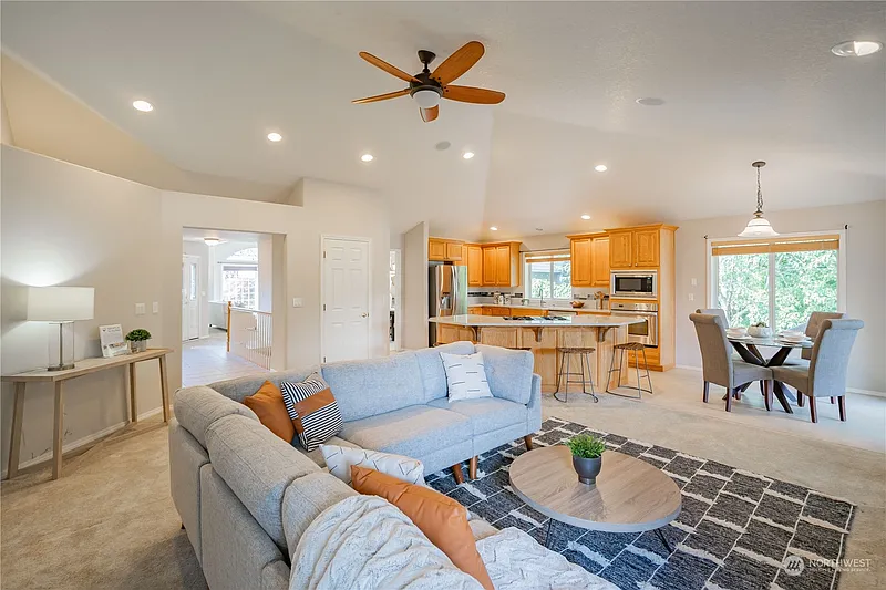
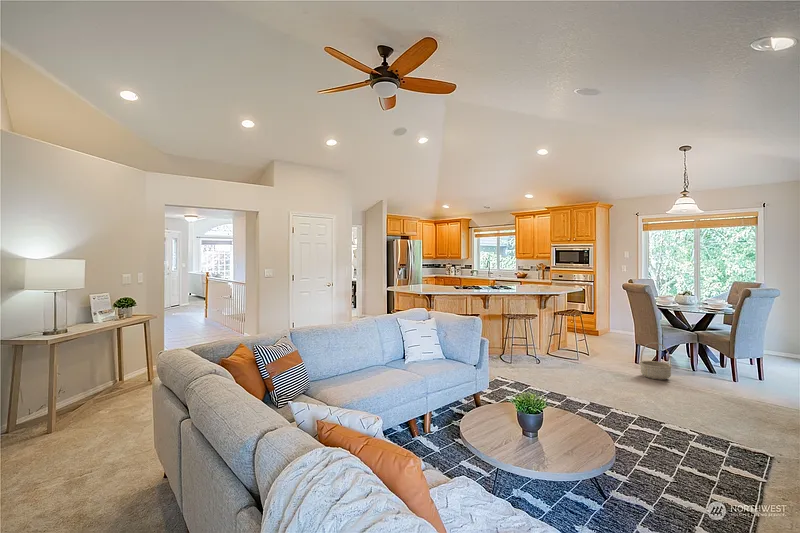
+ basket [639,341,673,381]
